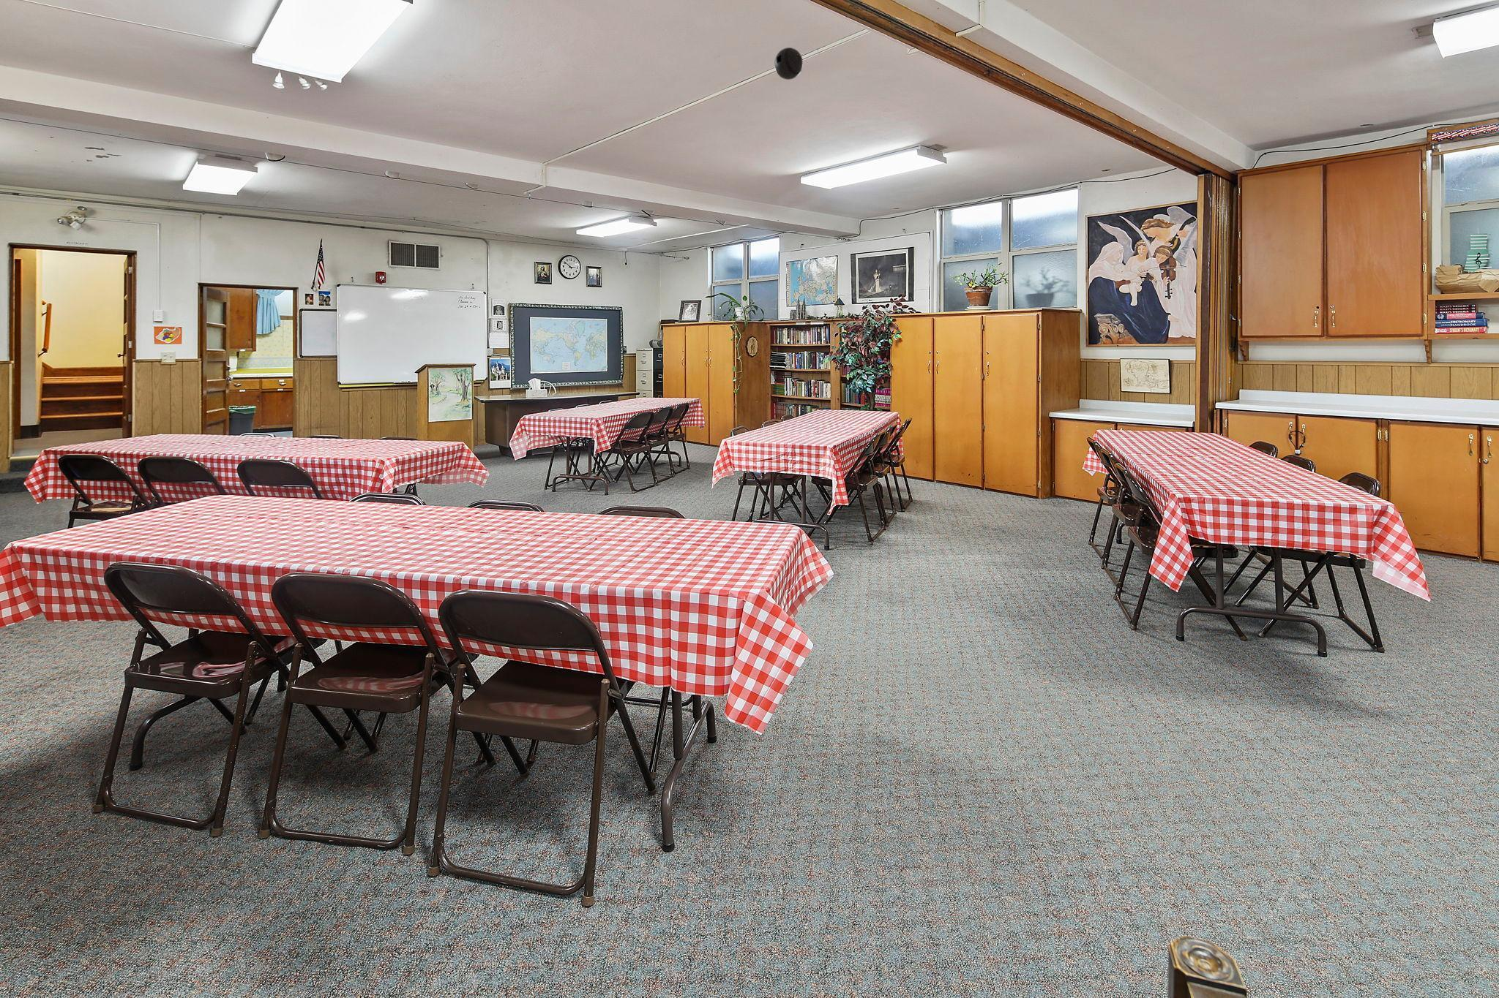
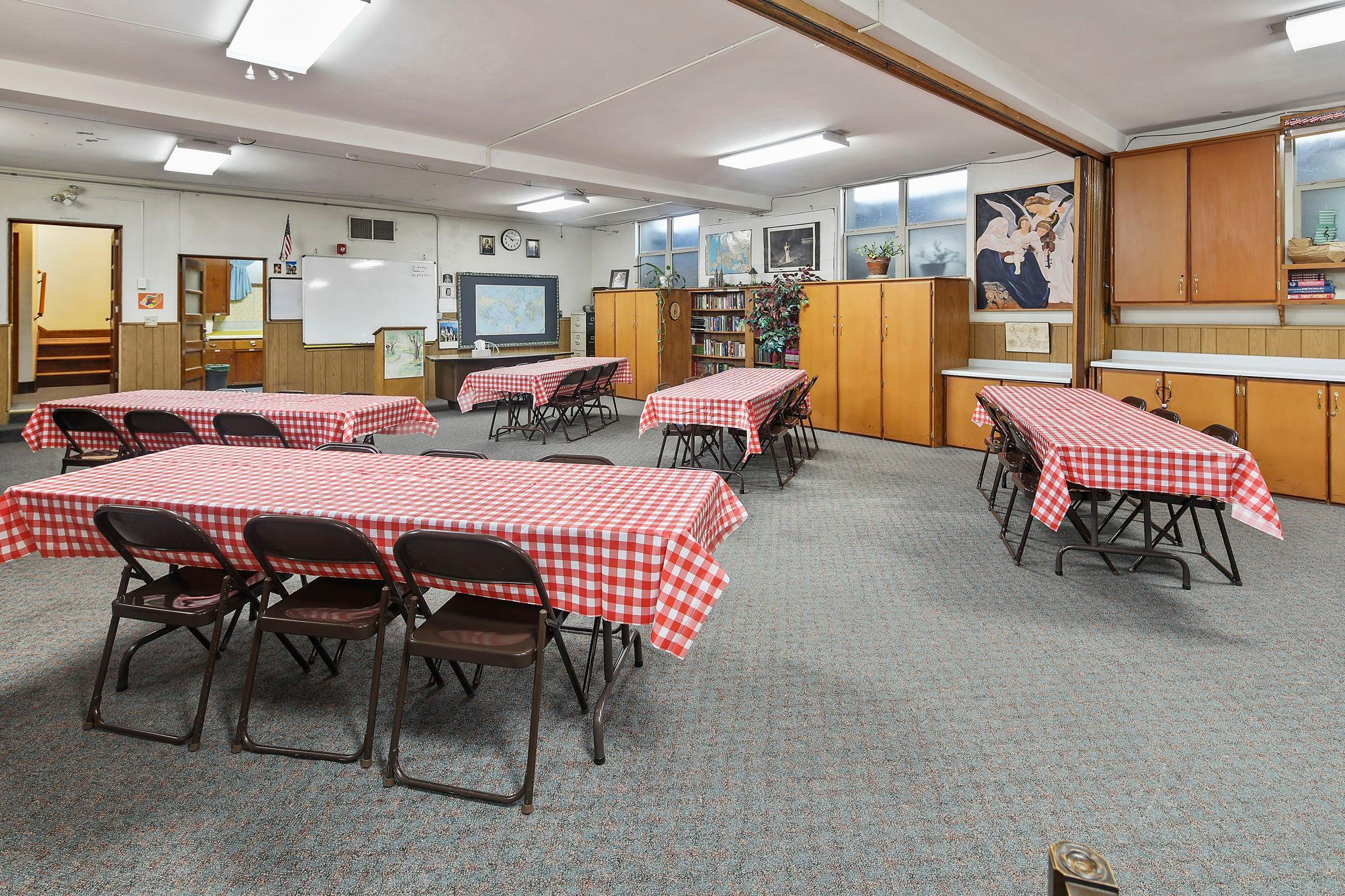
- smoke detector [773,47,804,80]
